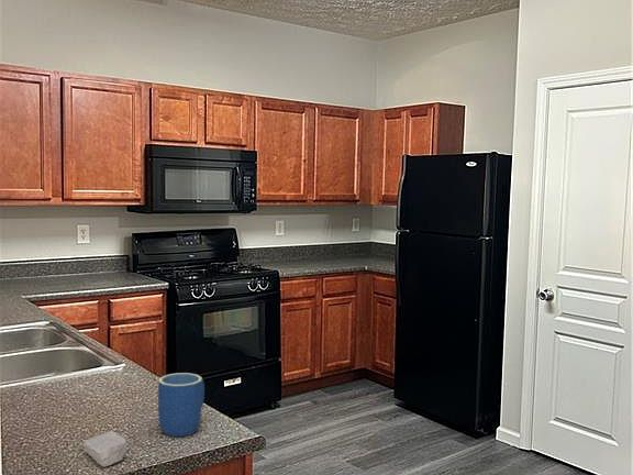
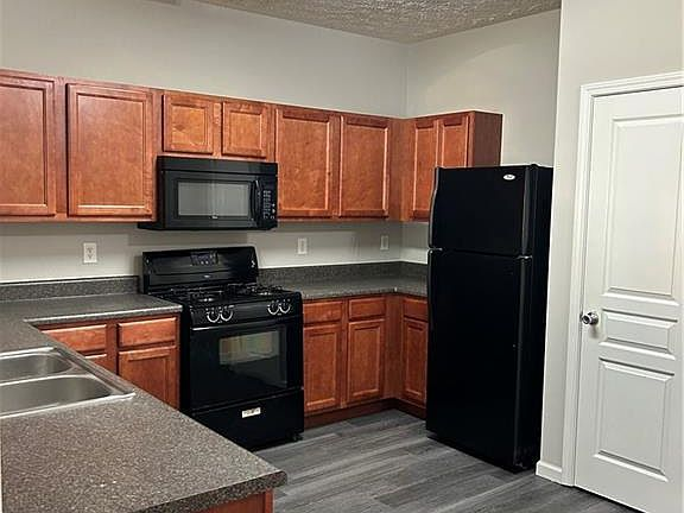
- soap bar [84,430,127,468]
- mug [157,372,206,438]
